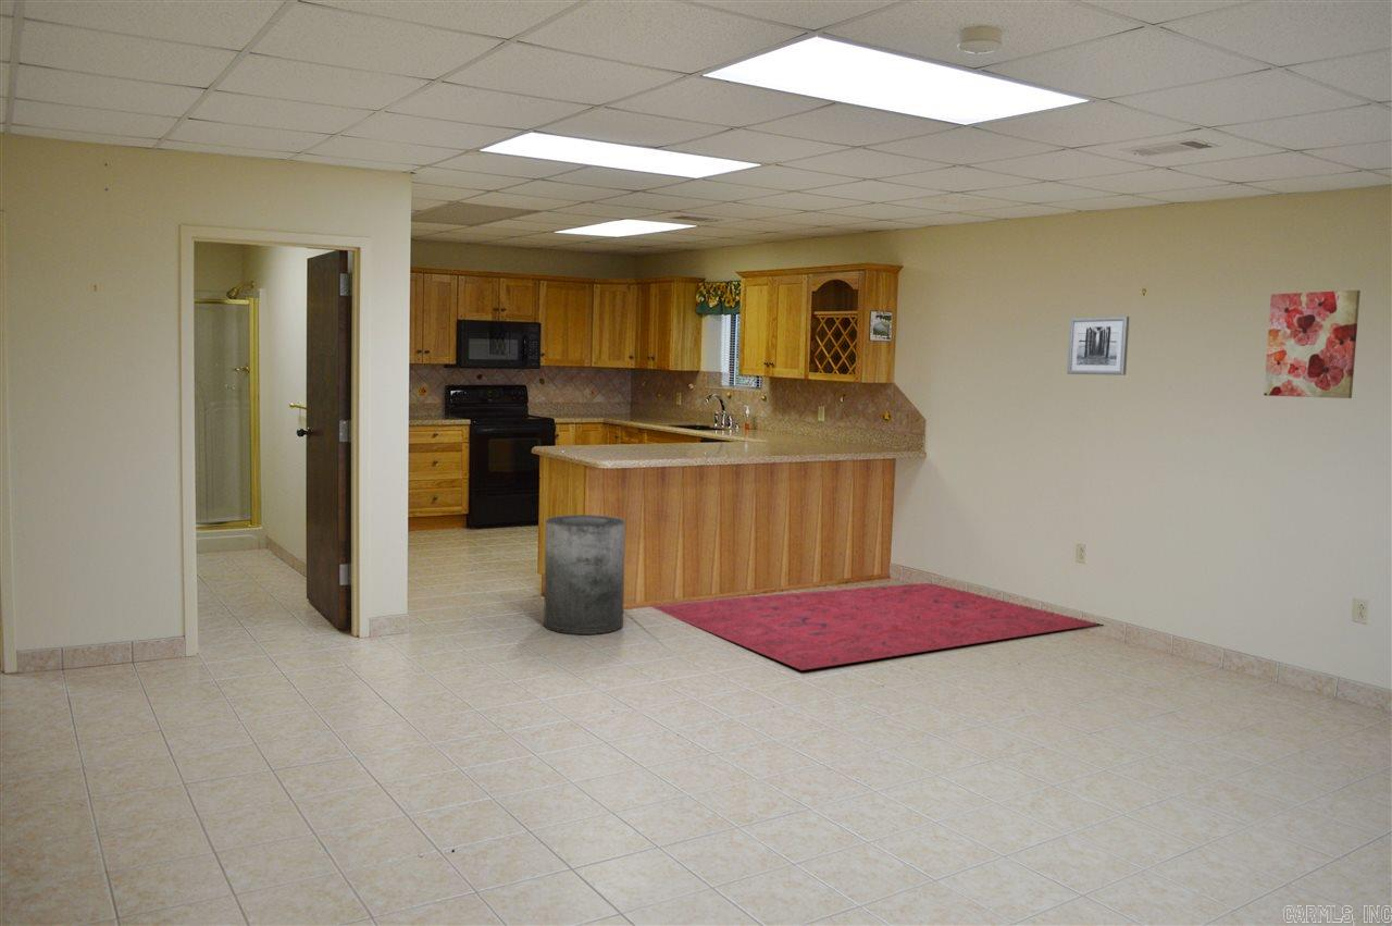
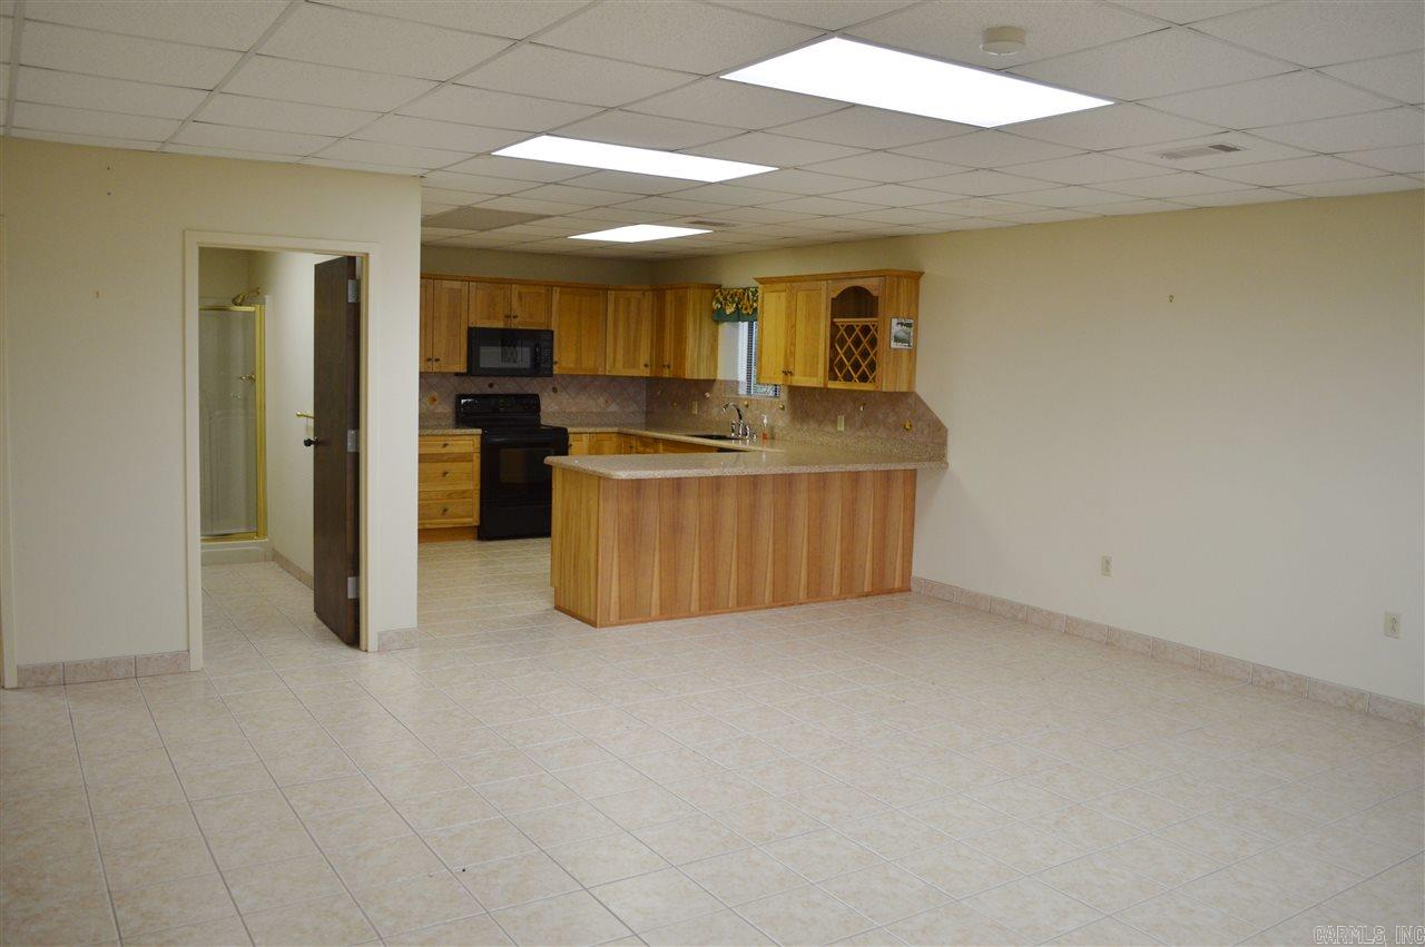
- wall art [1066,316,1130,376]
- wall art [1263,289,1362,399]
- trash can [543,514,626,635]
- rug [649,582,1101,671]
